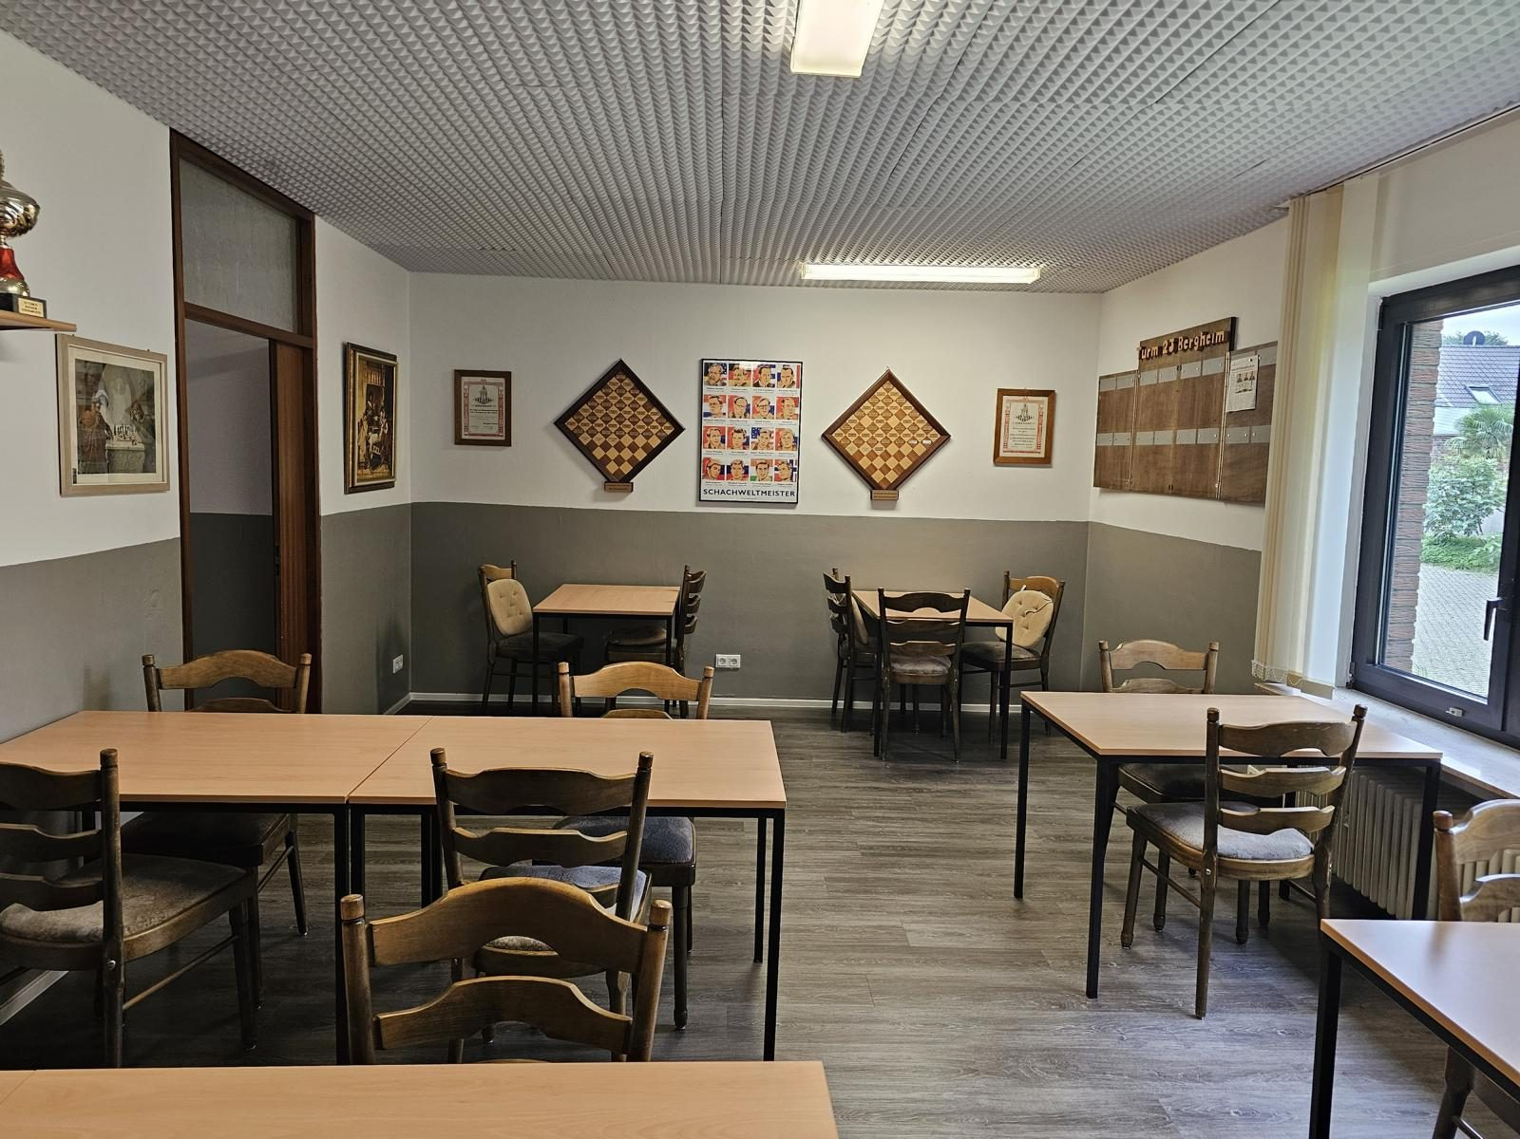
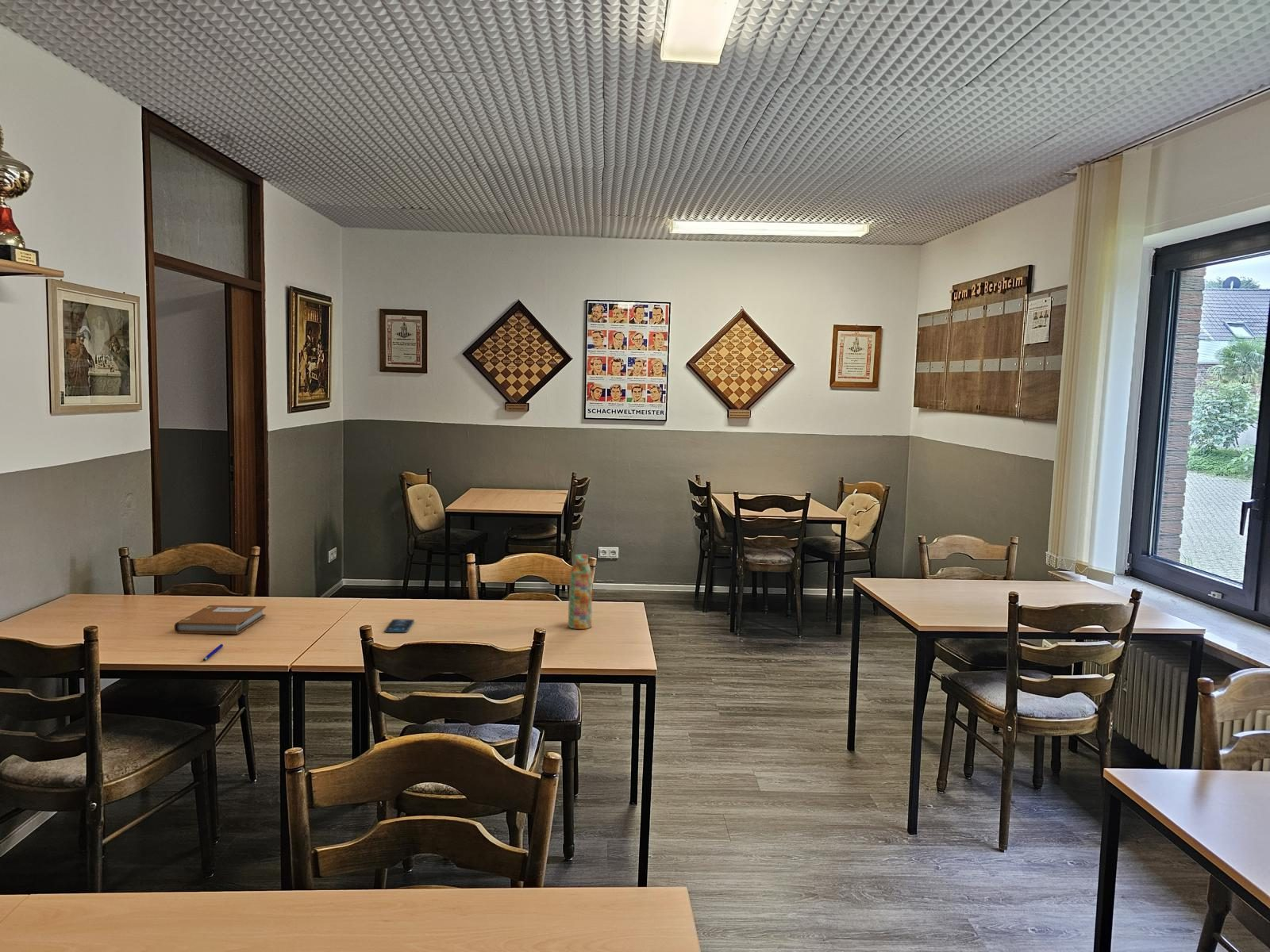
+ pen [202,643,224,662]
+ smartphone [384,618,415,633]
+ notebook [174,605,267,635]
+ water bottle [568,554,593,630]
